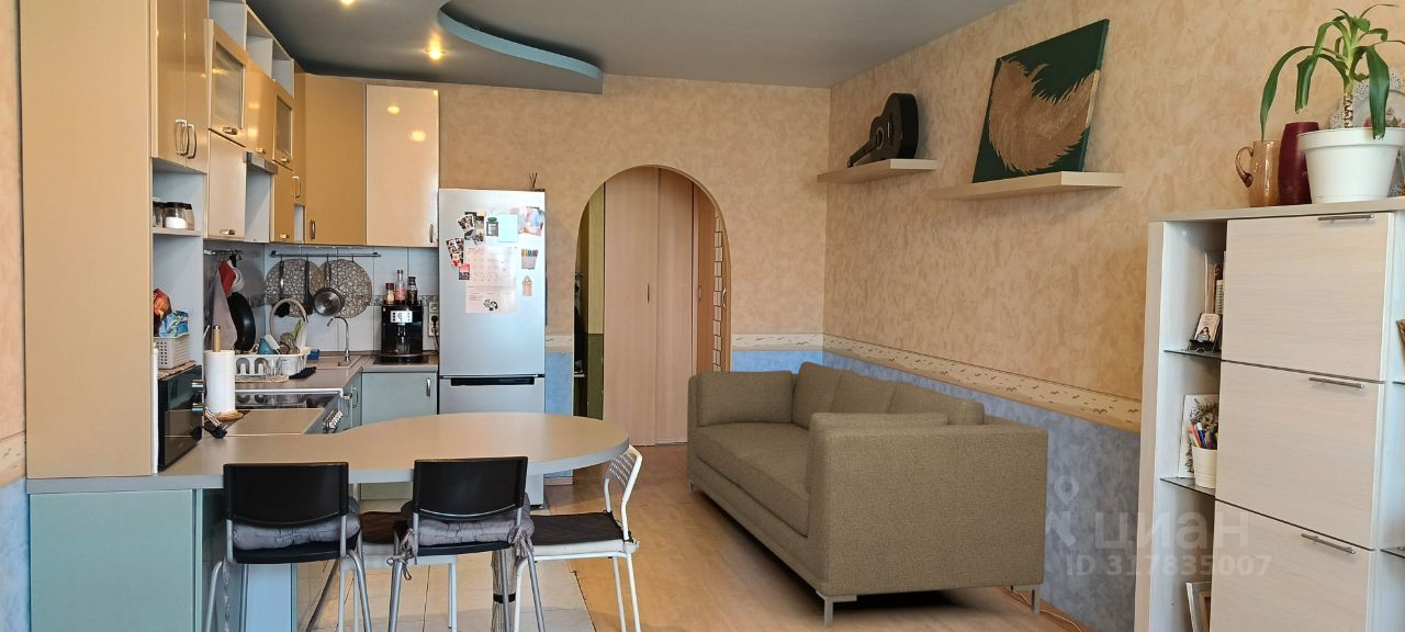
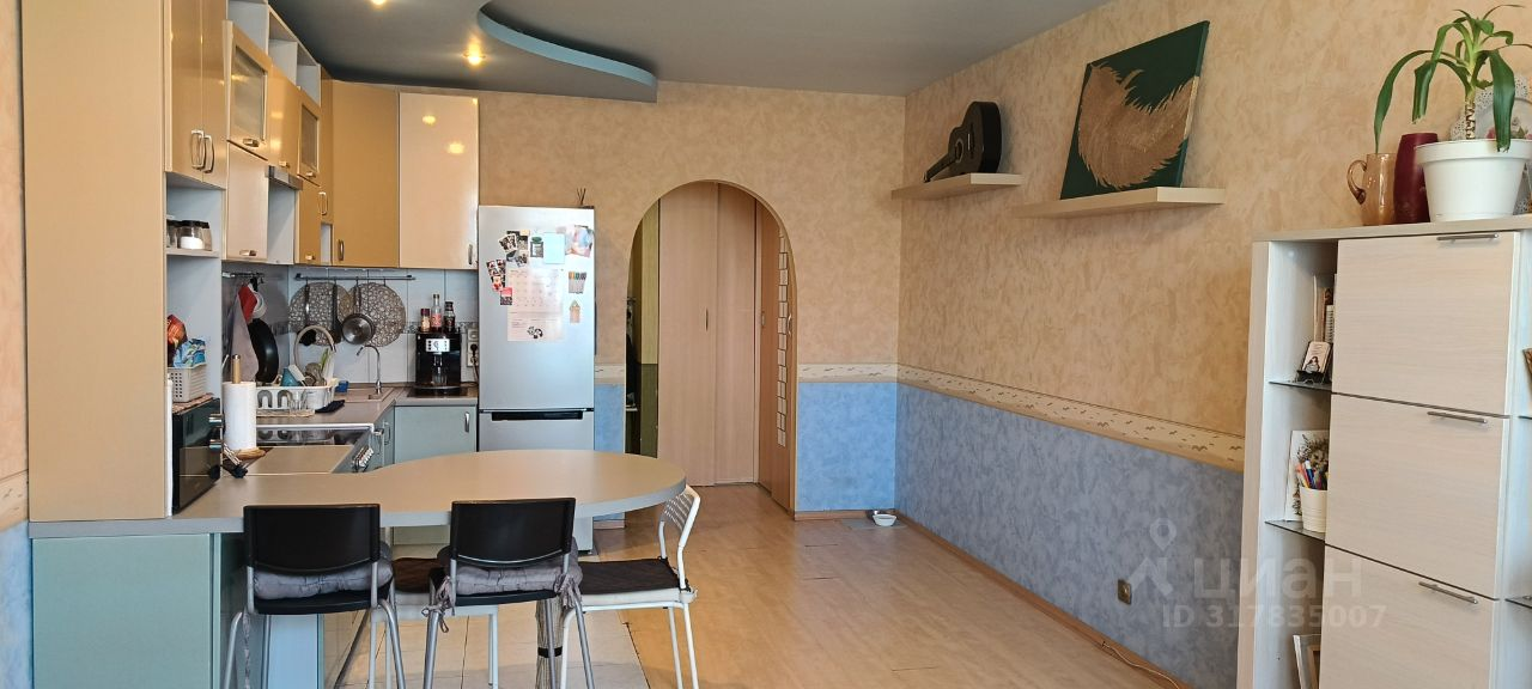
- sofa [685,361,1049,629]
